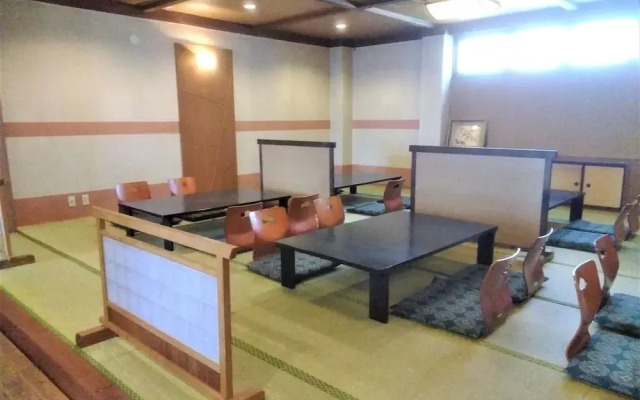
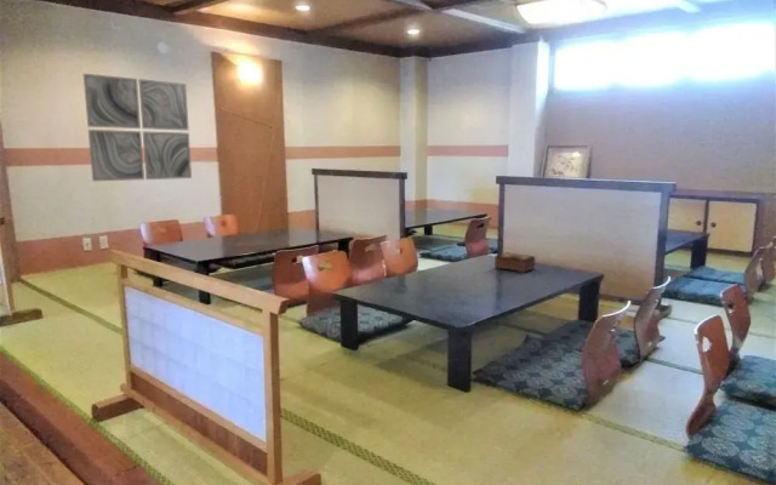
+ tissue box [493,252,537,274]
+ wall art [82,73,193,182]
